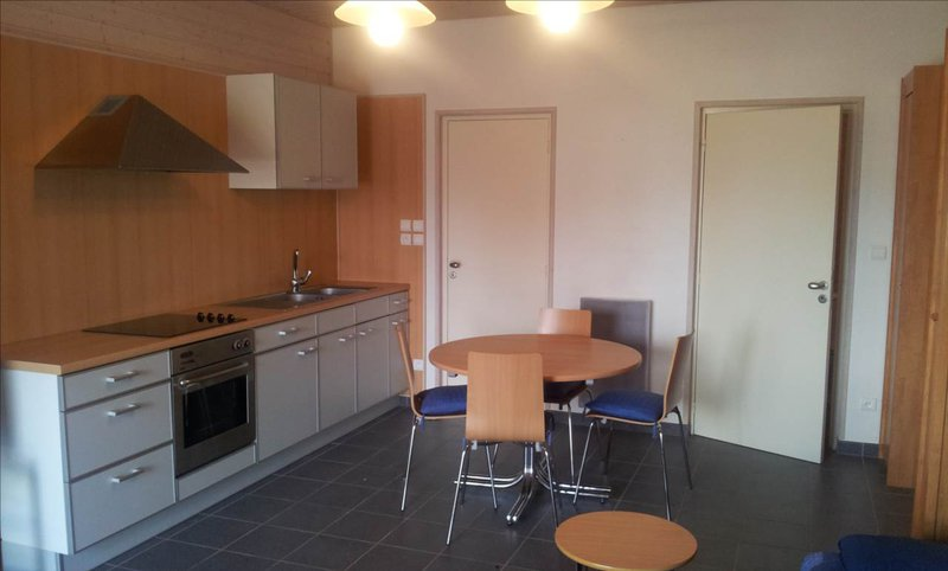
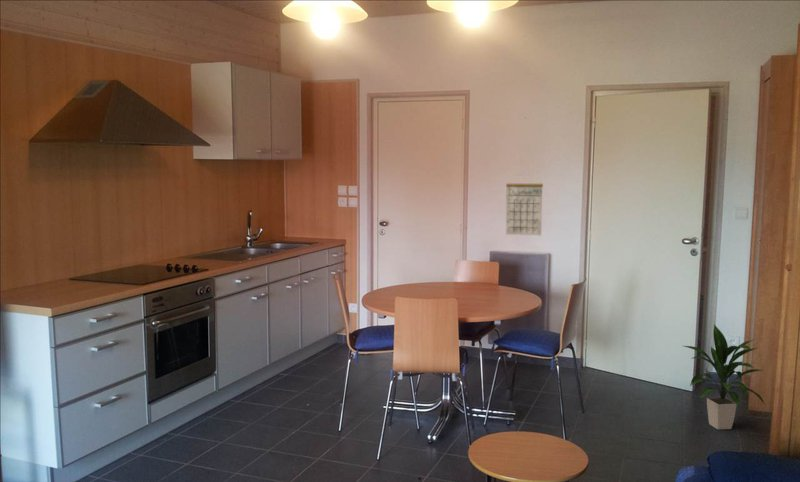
+ indoor plant [683,323,766,430]
+ calendar [505,171,544,236]
